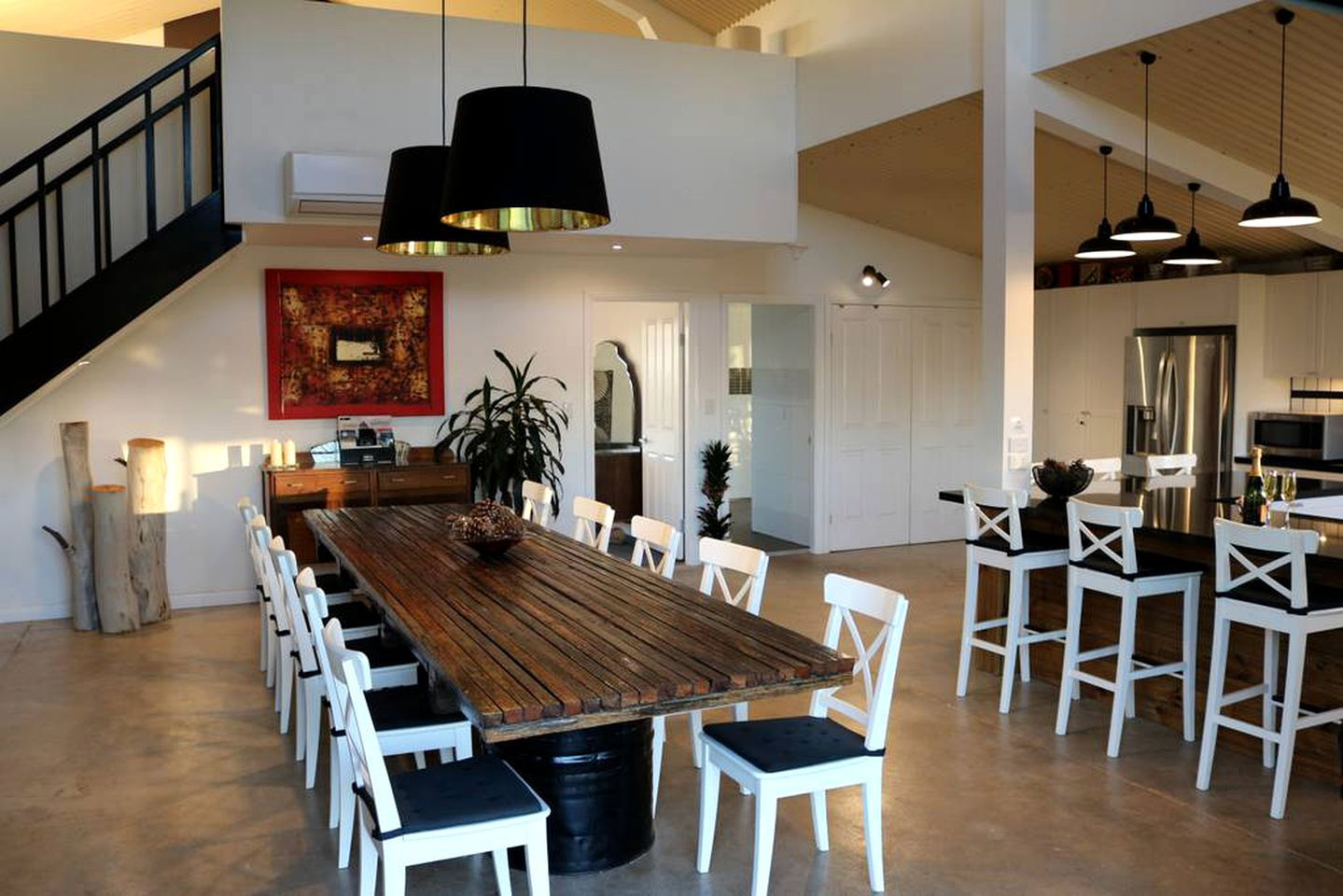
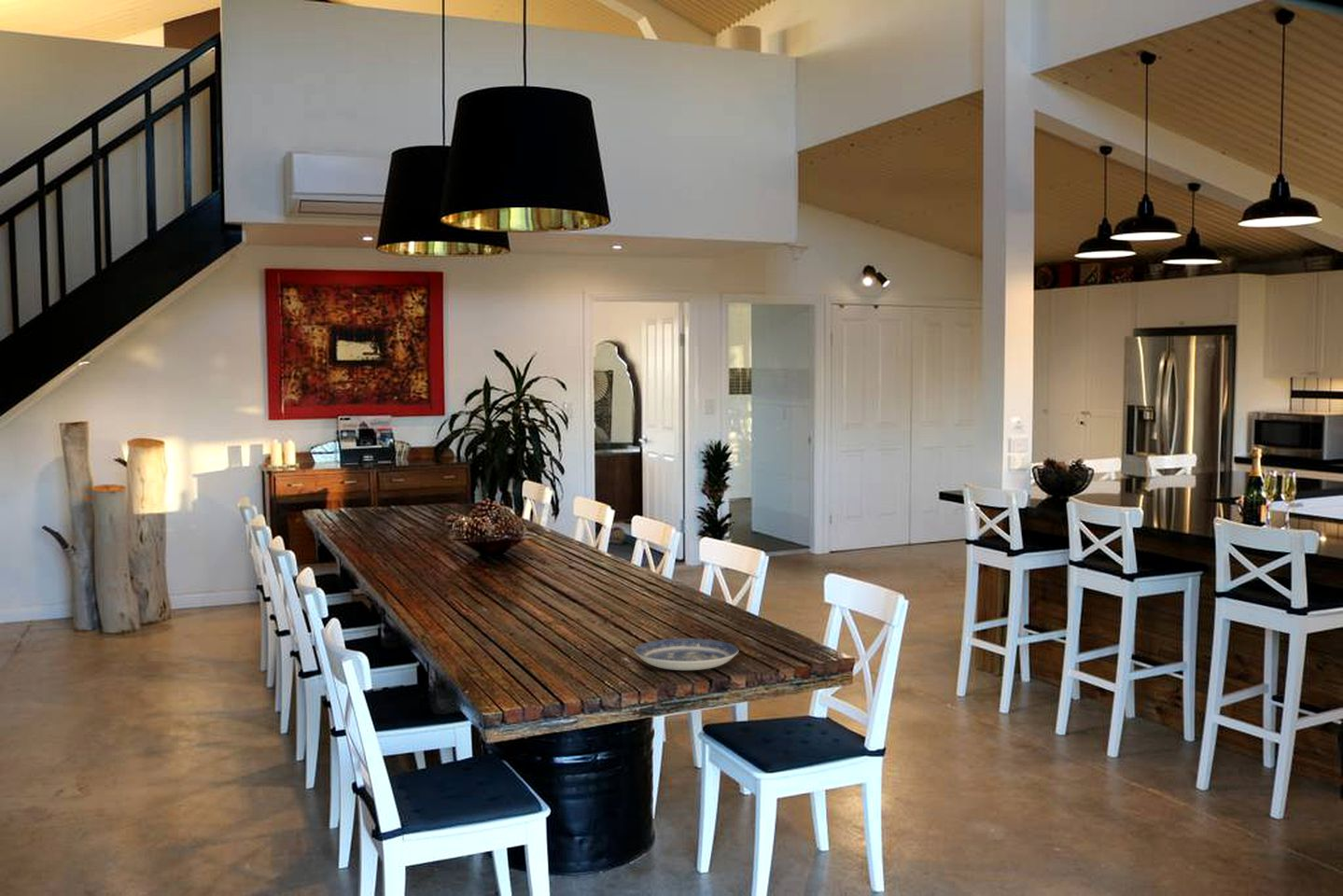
+ plate [634,637,739,671]
